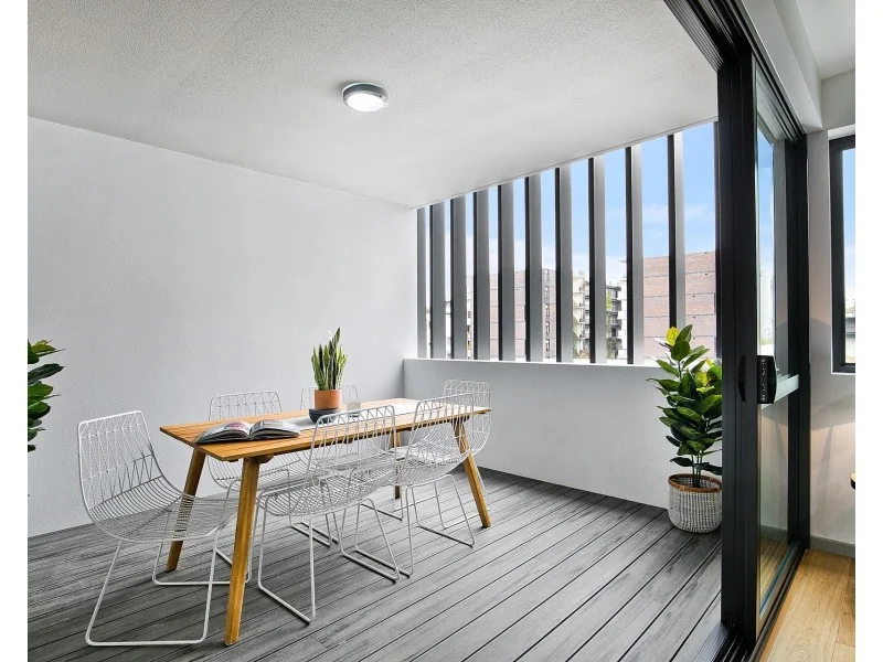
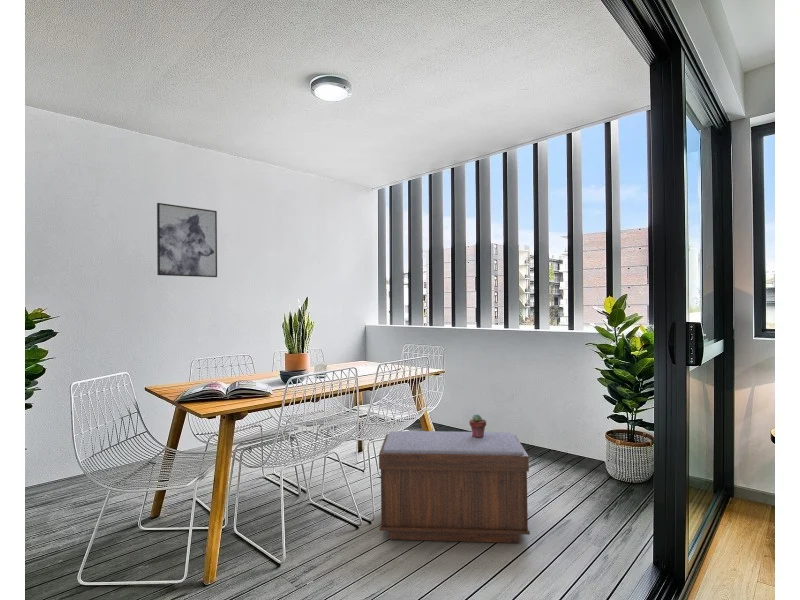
+ bench [378,430,531,544]
+ potted succulent [468,413,487,438]
+ wall art [156,202,218,278]
